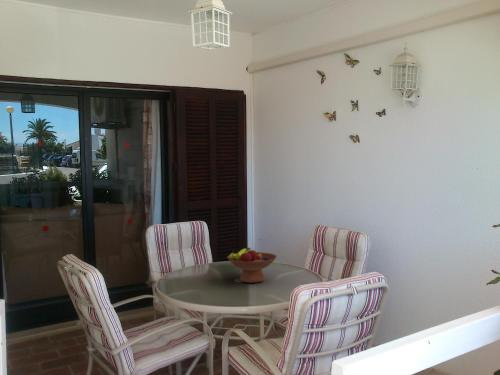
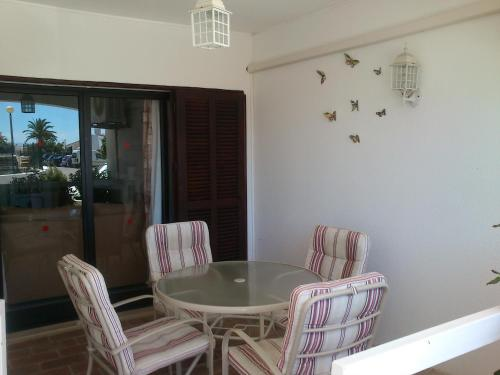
- fruit bowl [226,247,278,284]
